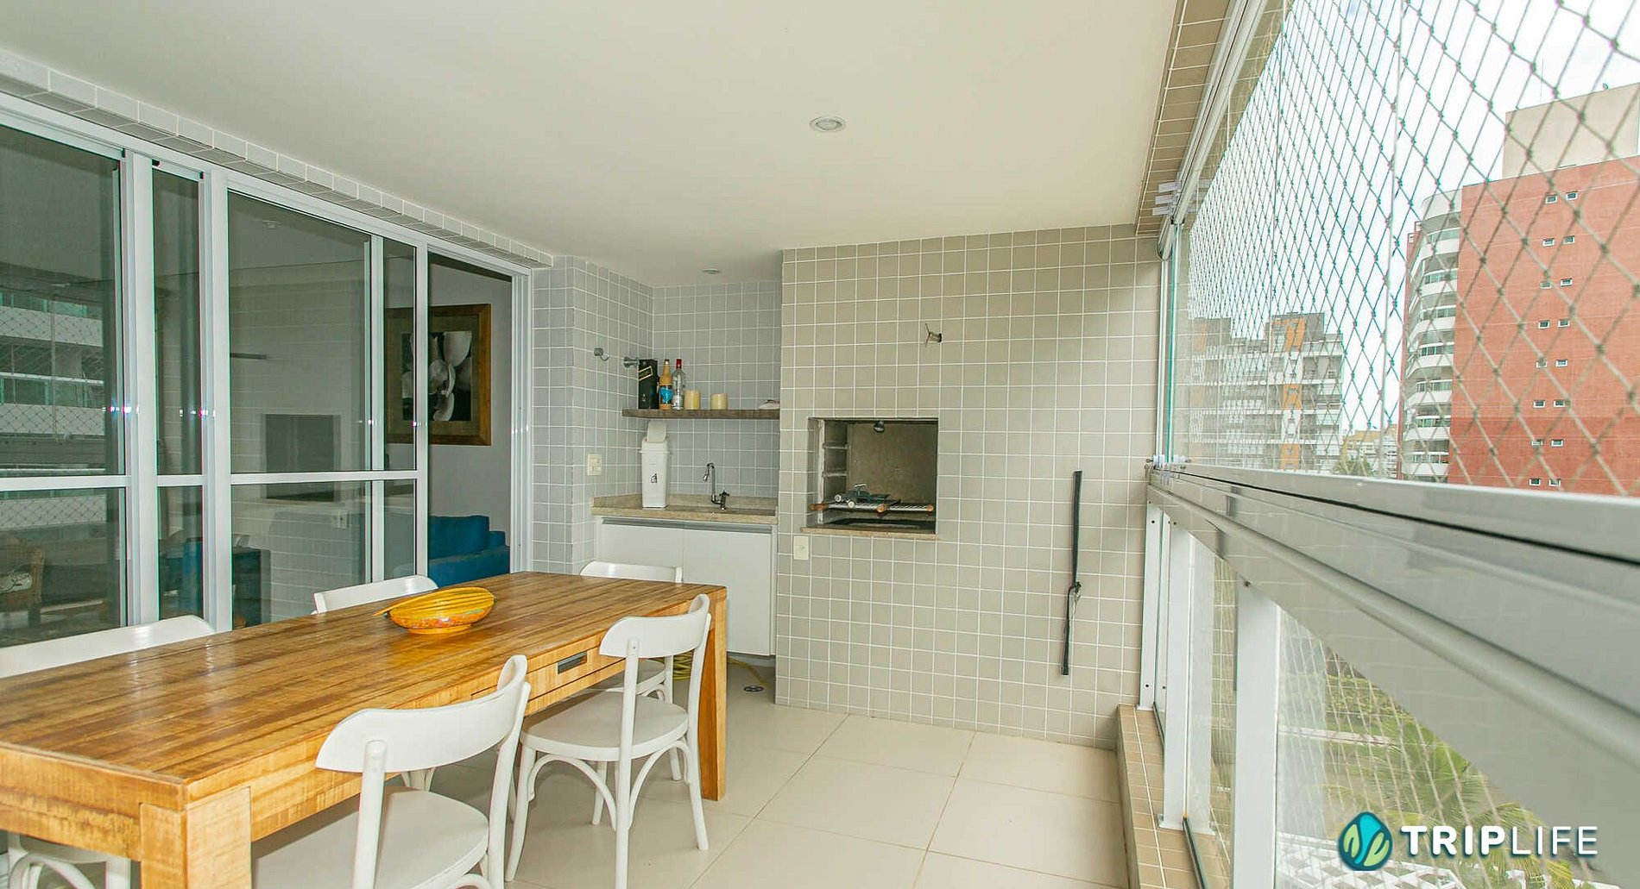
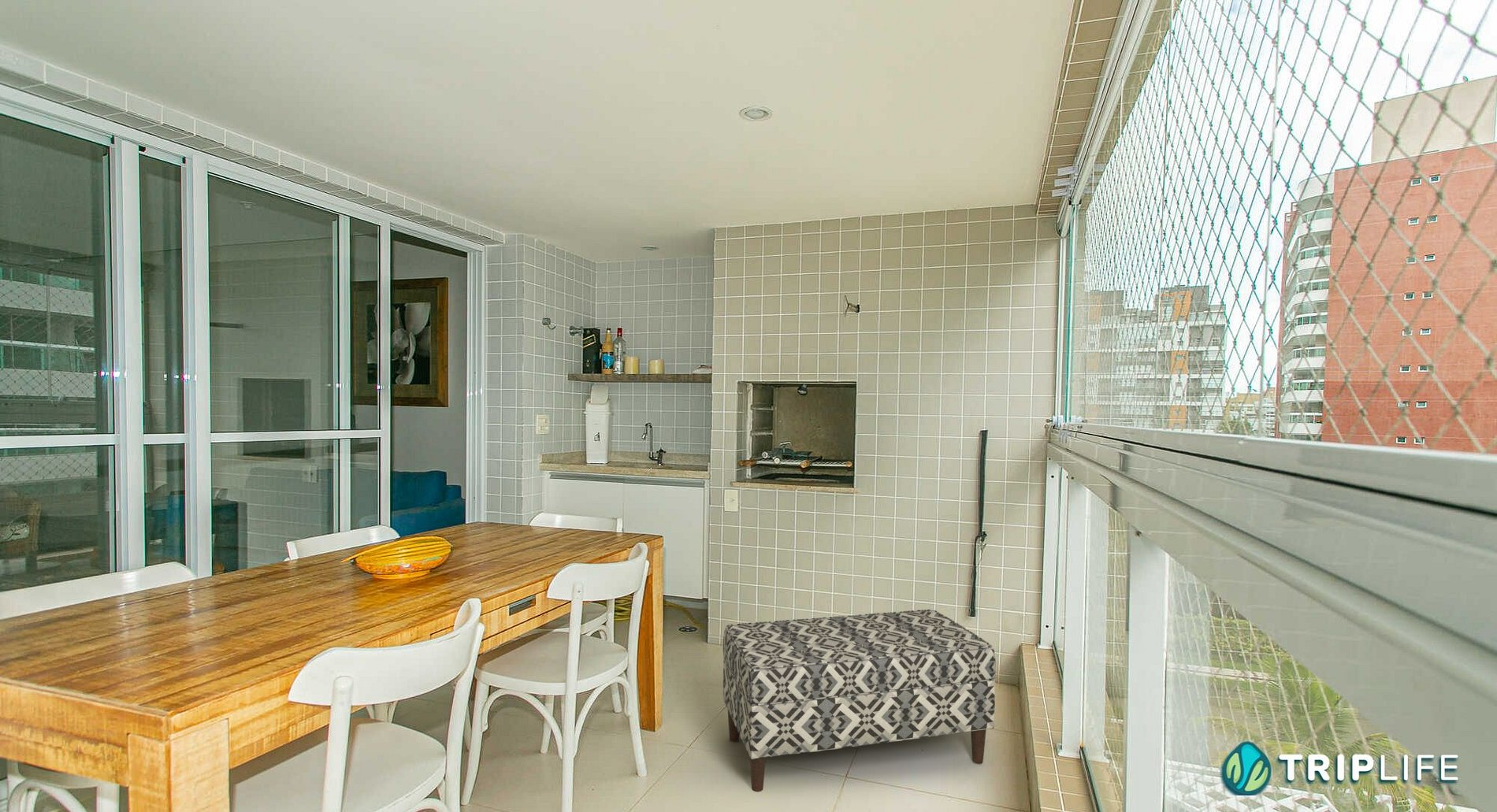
+ bench [722,609,997,792]
